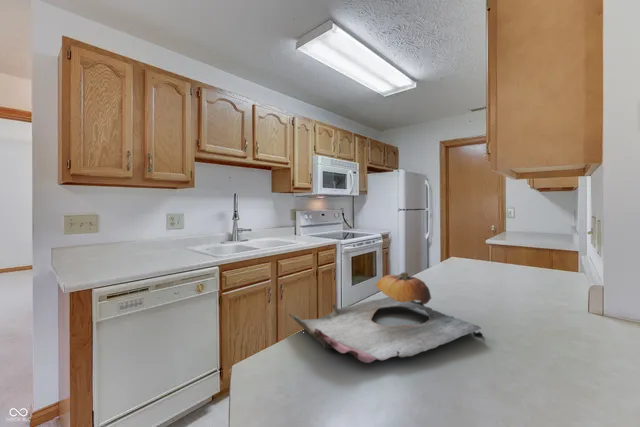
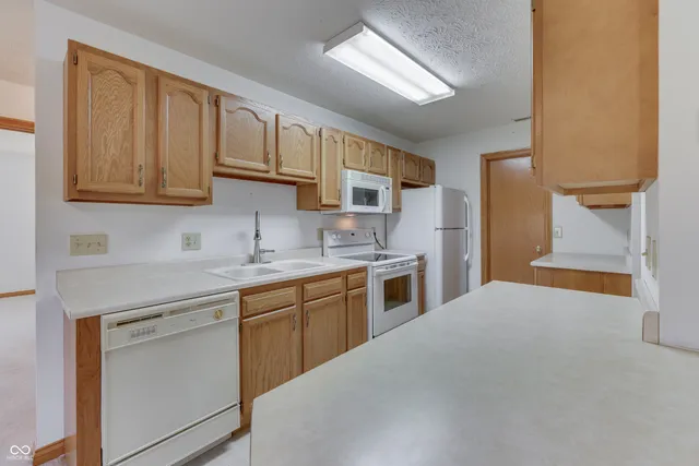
- cutting board [288,271,484,364]
